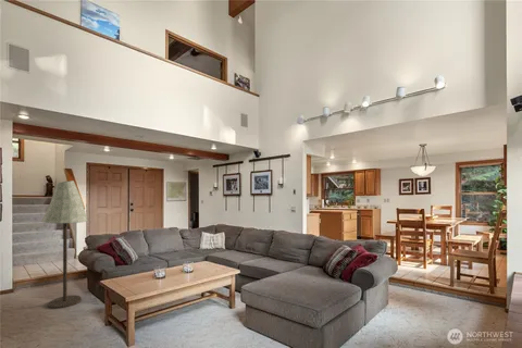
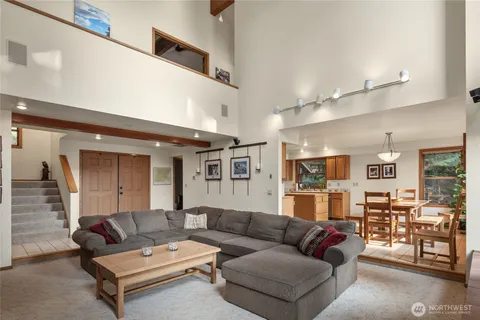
- floor lamp [40,179,88,310]
